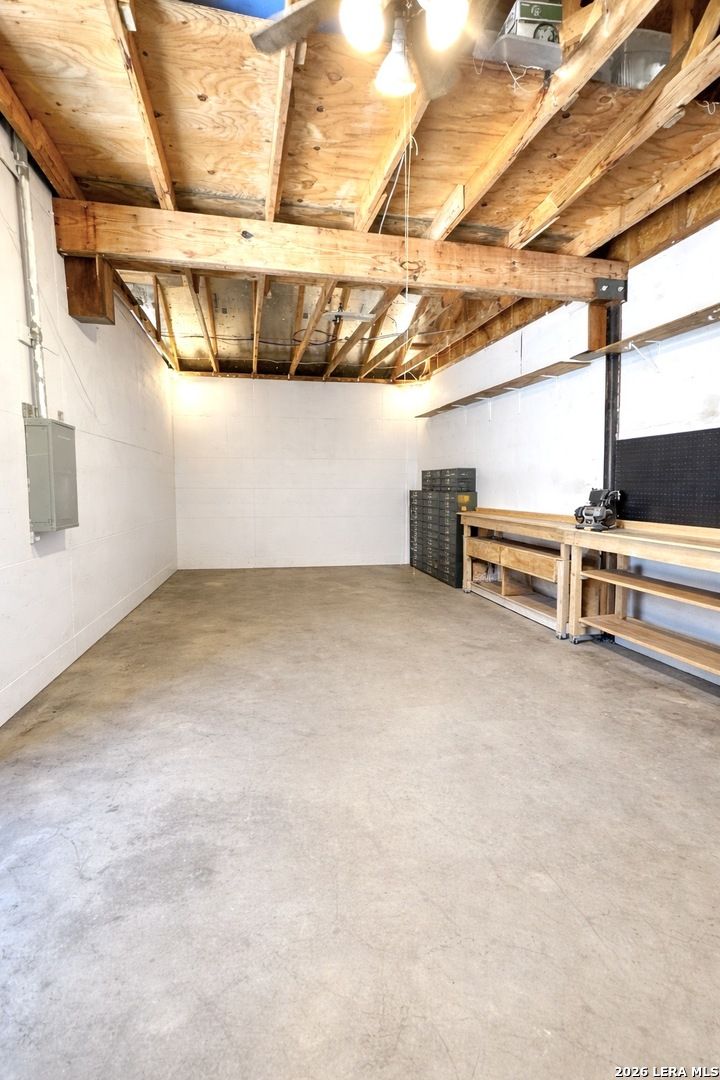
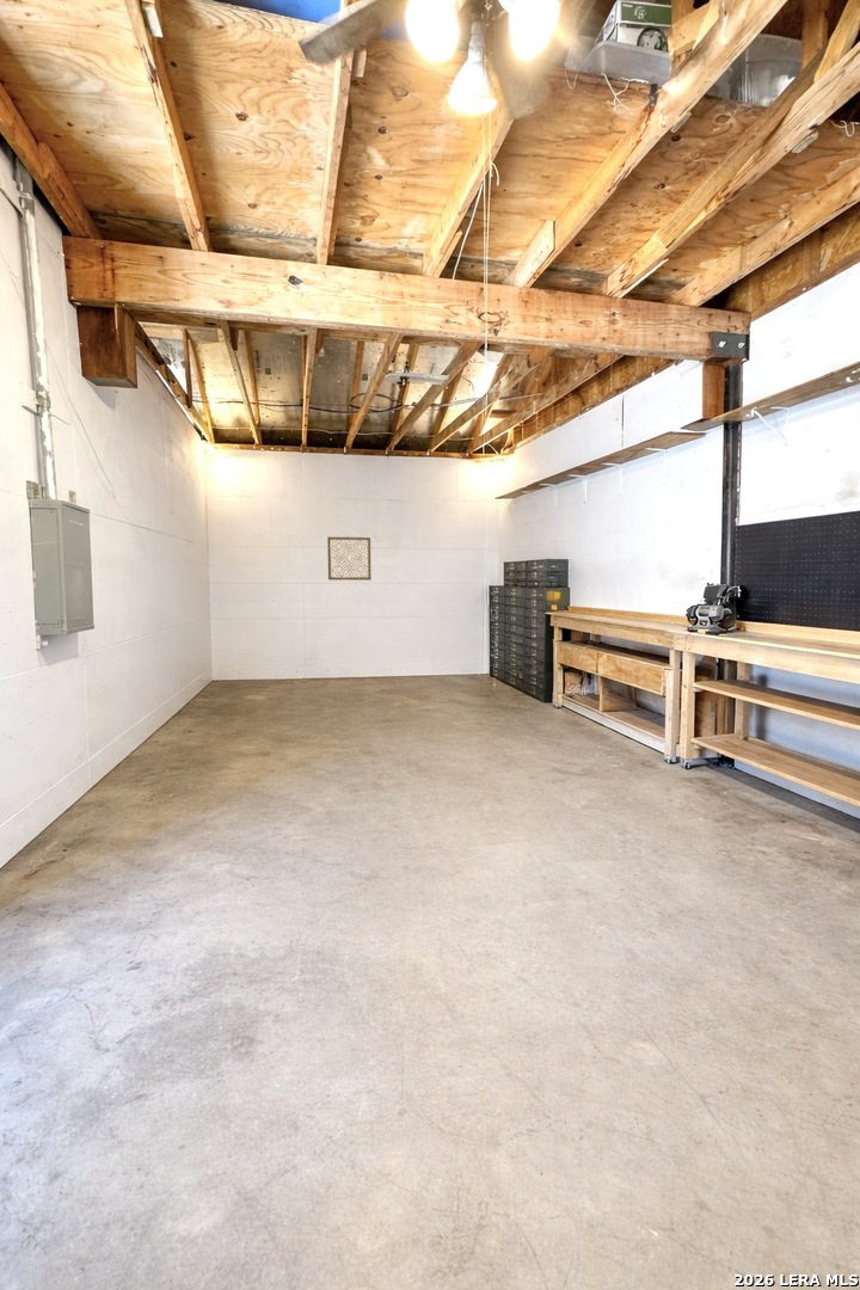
+ wall art [326,536,371,582]
